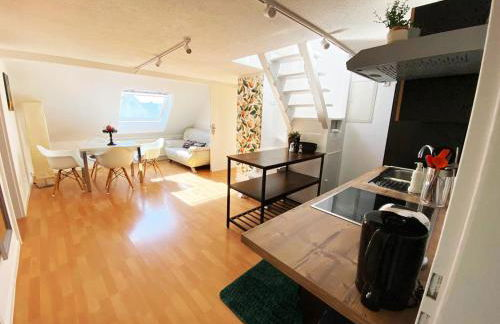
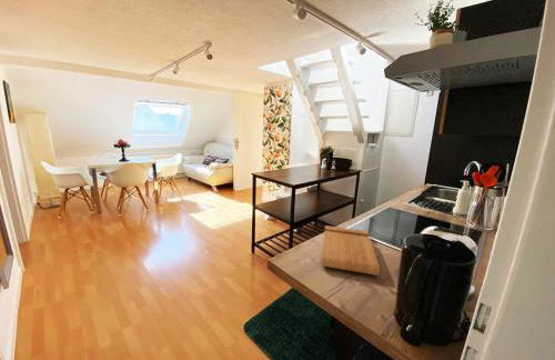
+ cutting board [320,224,381,277]
